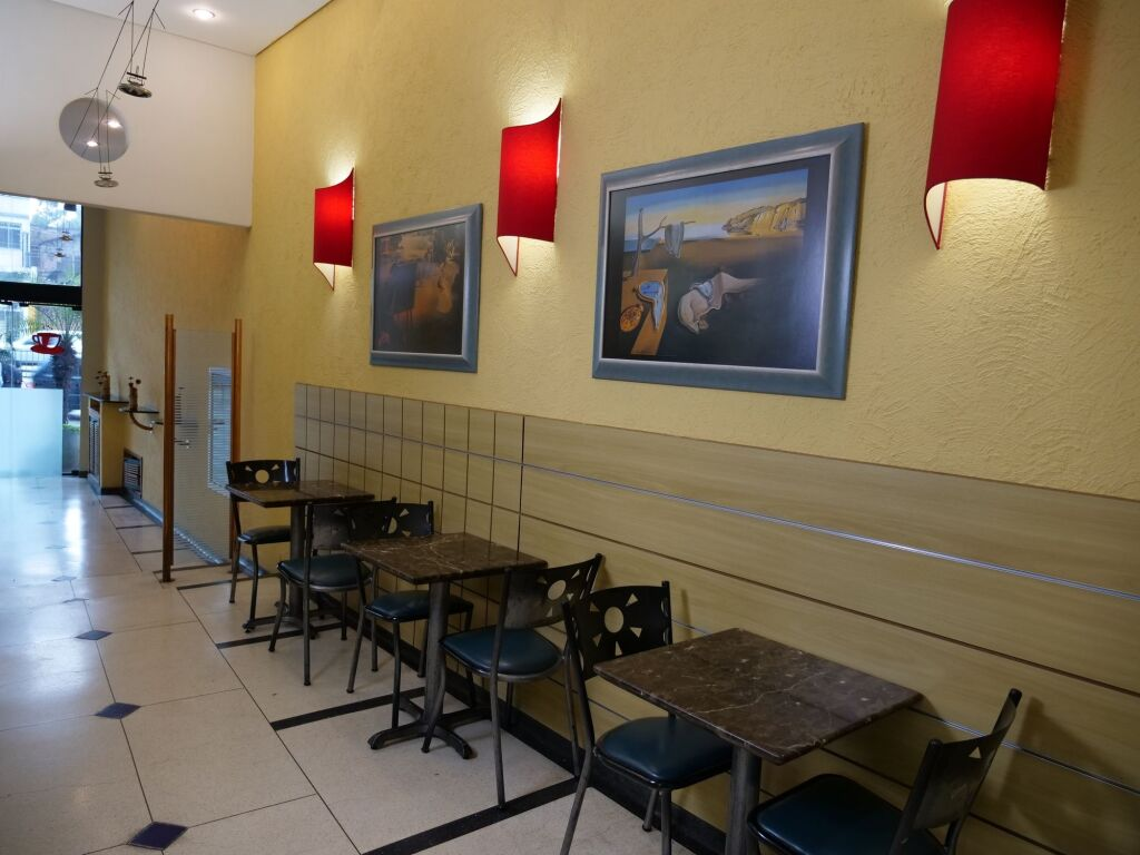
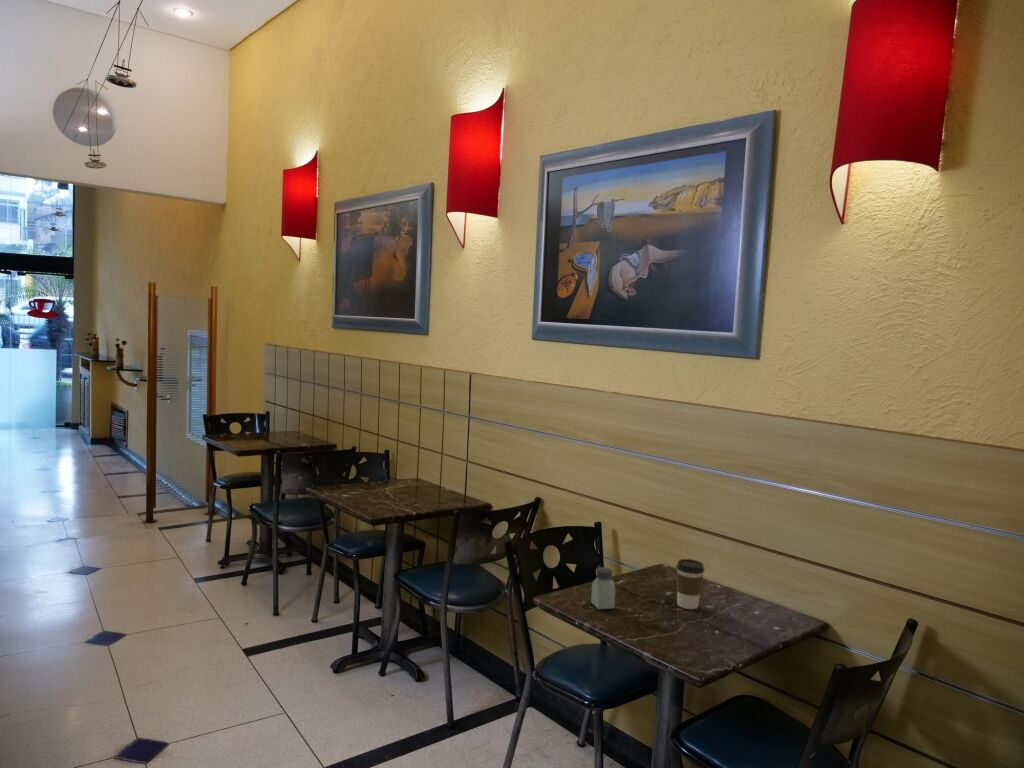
+ saltshaker [590,566,616,610]
+ coffee cup [675,558,705,610]
